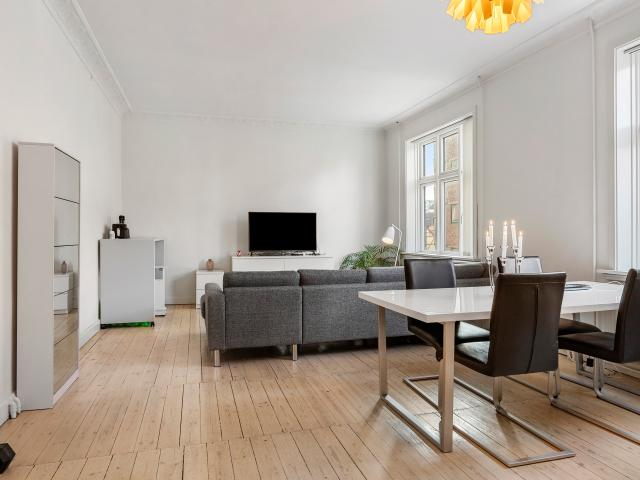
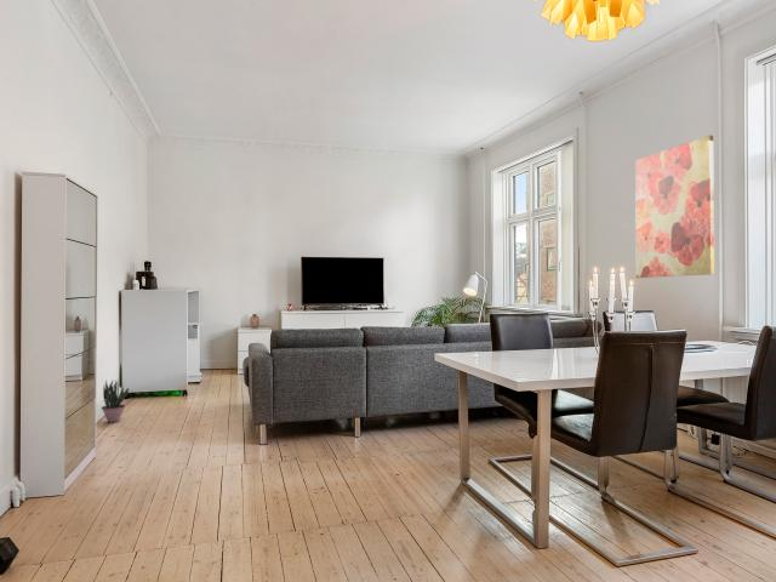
+ wall art [634,135,715,279]
+ potted plant [101,377,131,423]
